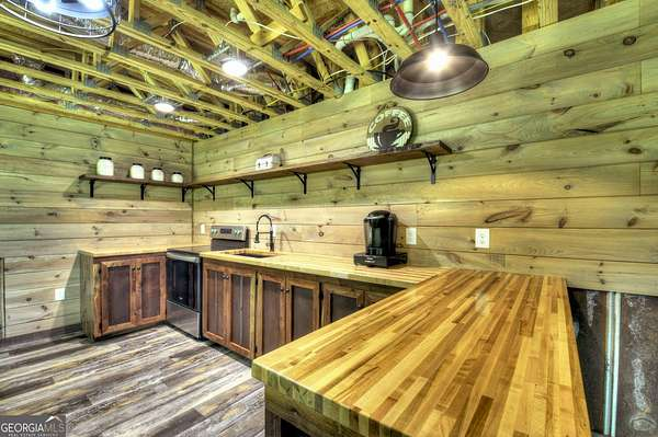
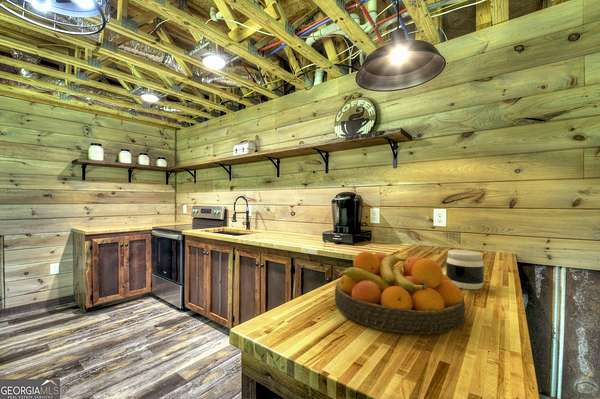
+ jar [445,249,485,290]
+ fruit bowl [334,251,466,335]
